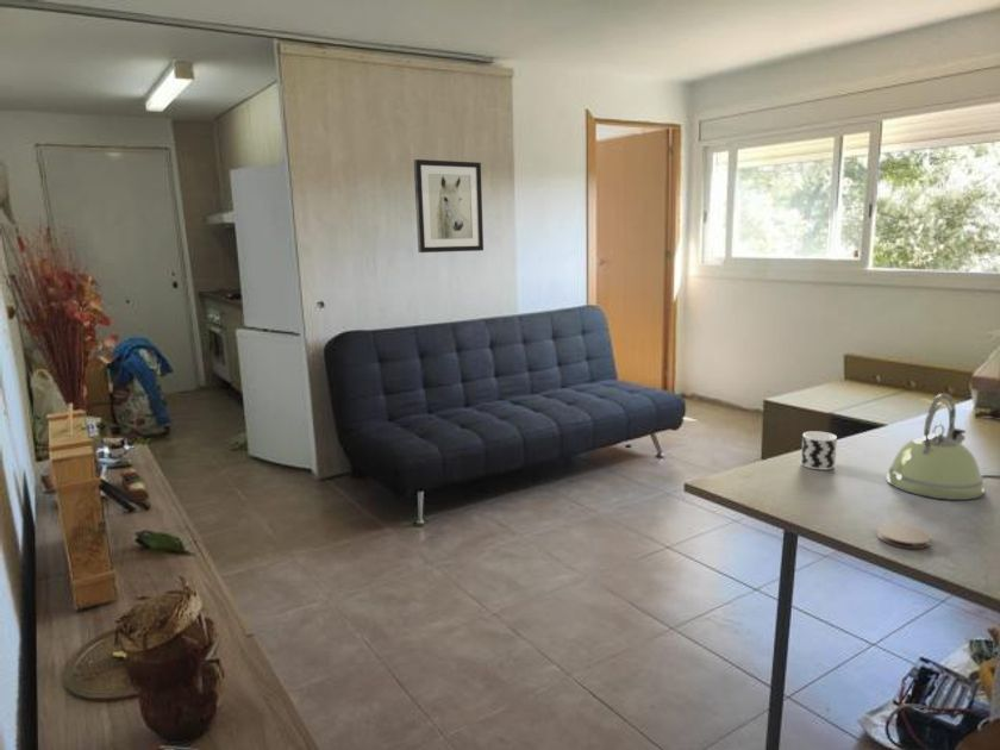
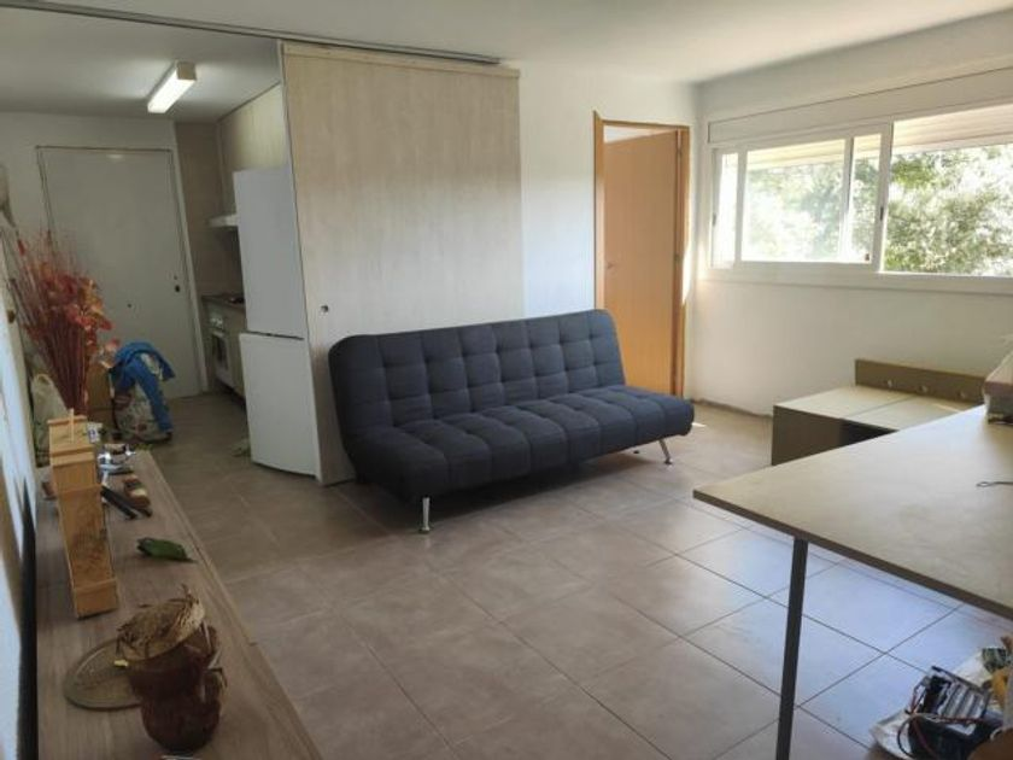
- wall art [413,158,485,254]
- cup [800,430,838,471]
- coaster [876,523,931,550]
- kettle [886,392,986,501]
